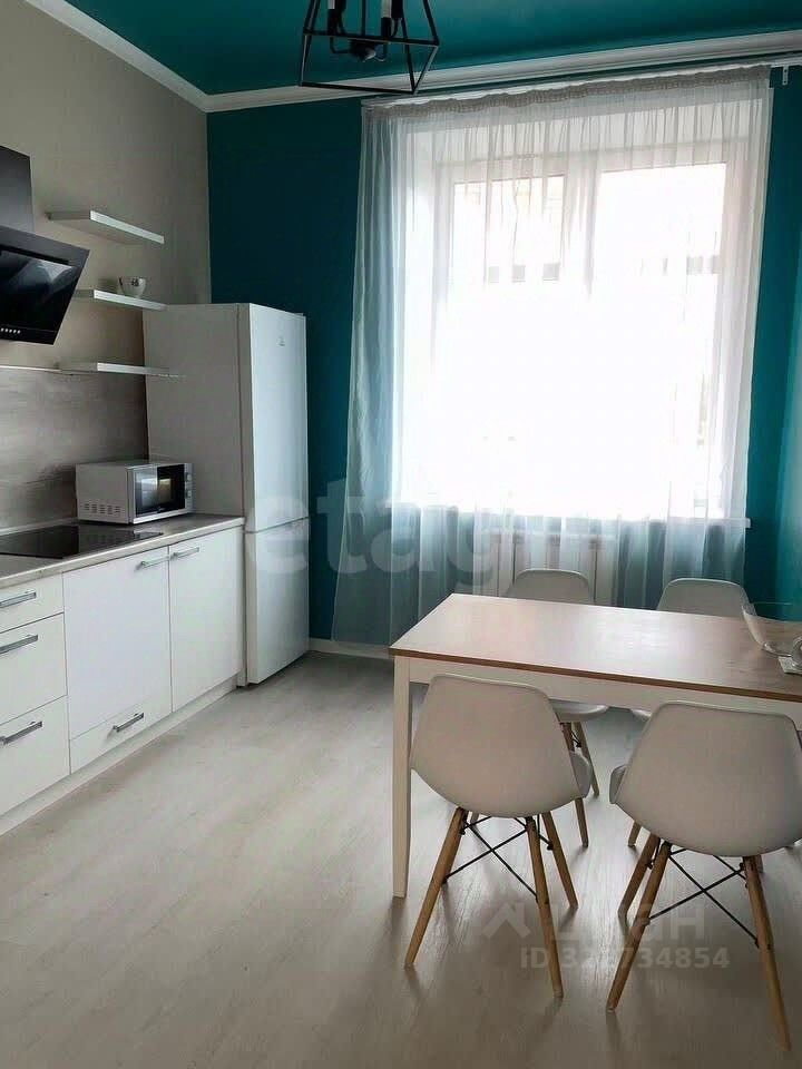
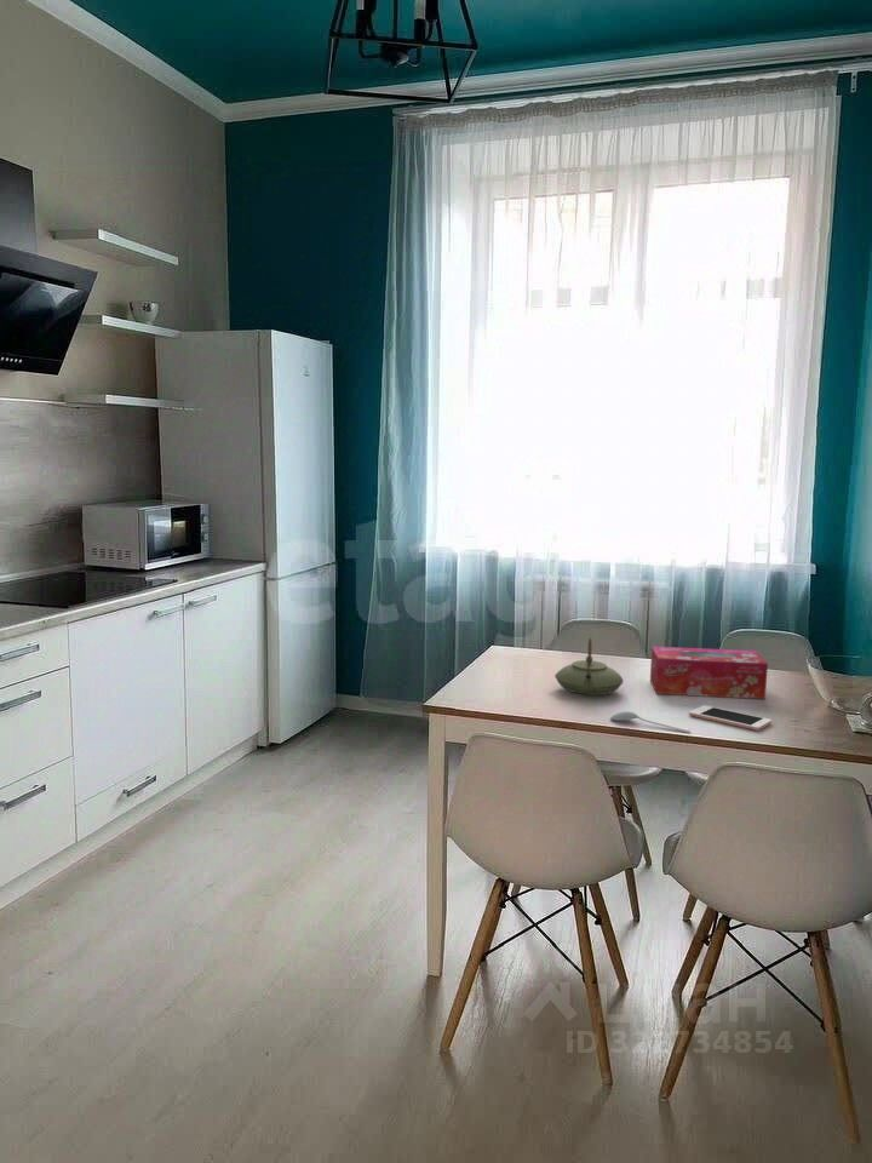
+ cell phone [688,704,773,732]
+ tissue box [649,646,769,700]
+ teapot [553,636,625,697]
+ spoon [609,710,692,733]
